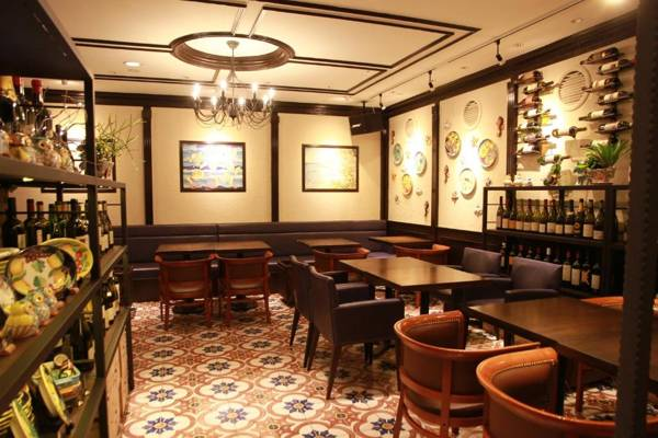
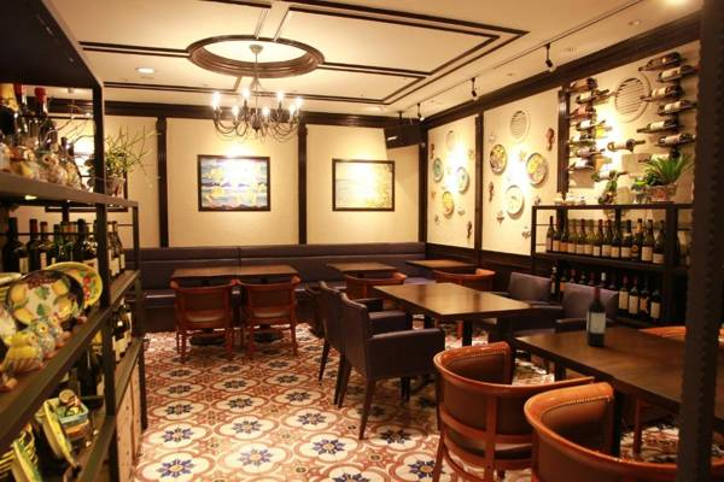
+ wine bottle [585,284,607,347]
